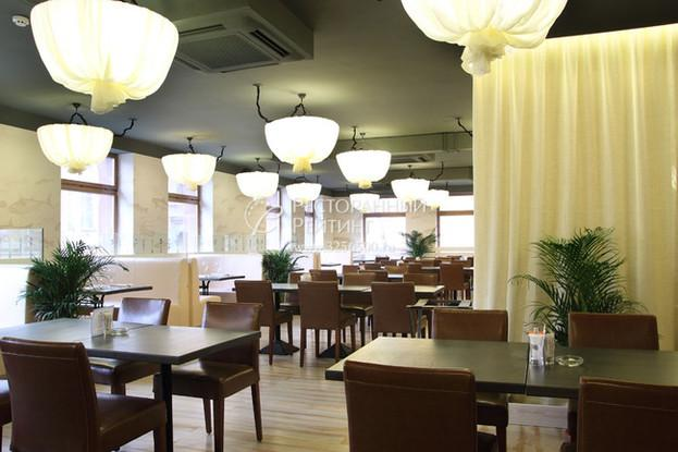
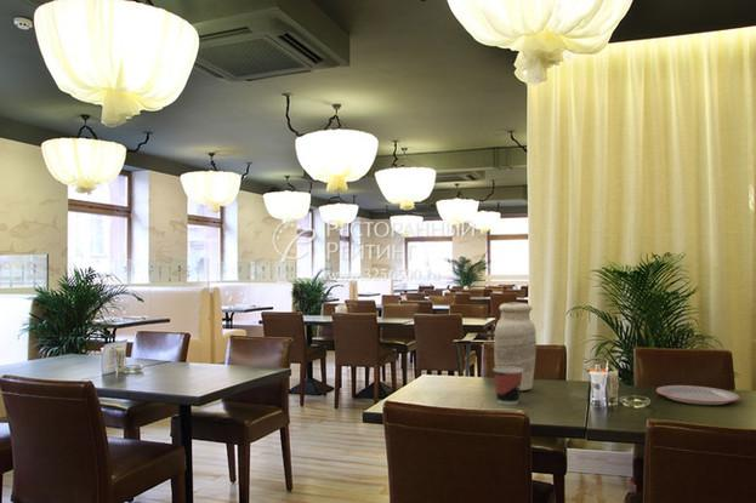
+ plate [655,384,741,406]
+ vase [493,302,538,391]
+ cup [491,367,523,406]
